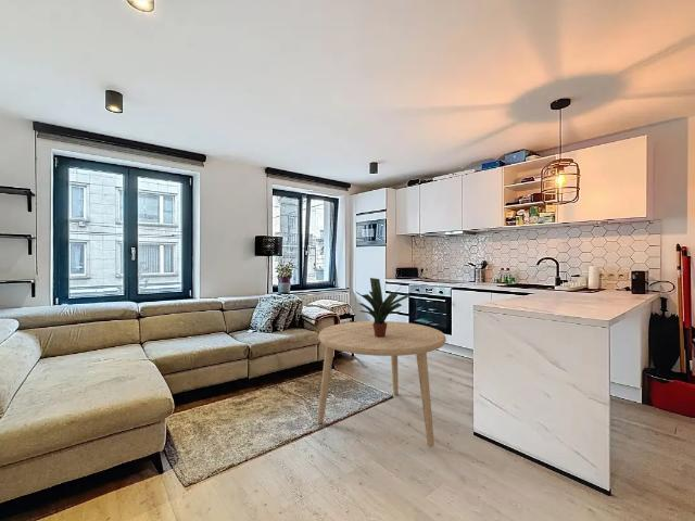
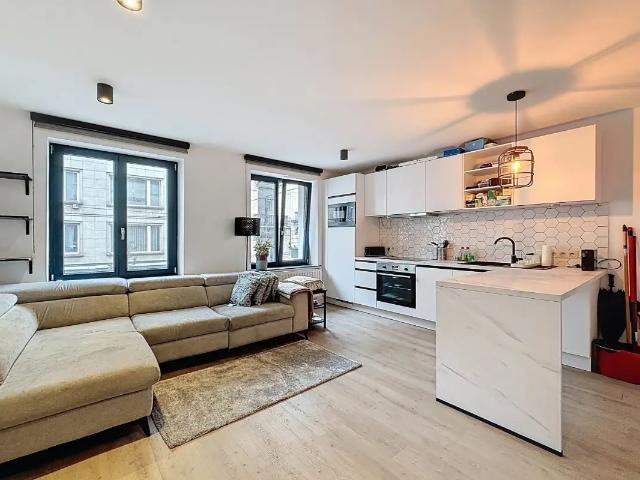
- dining table [316,320,447,448]
- potted plant [355,277,409,338]
